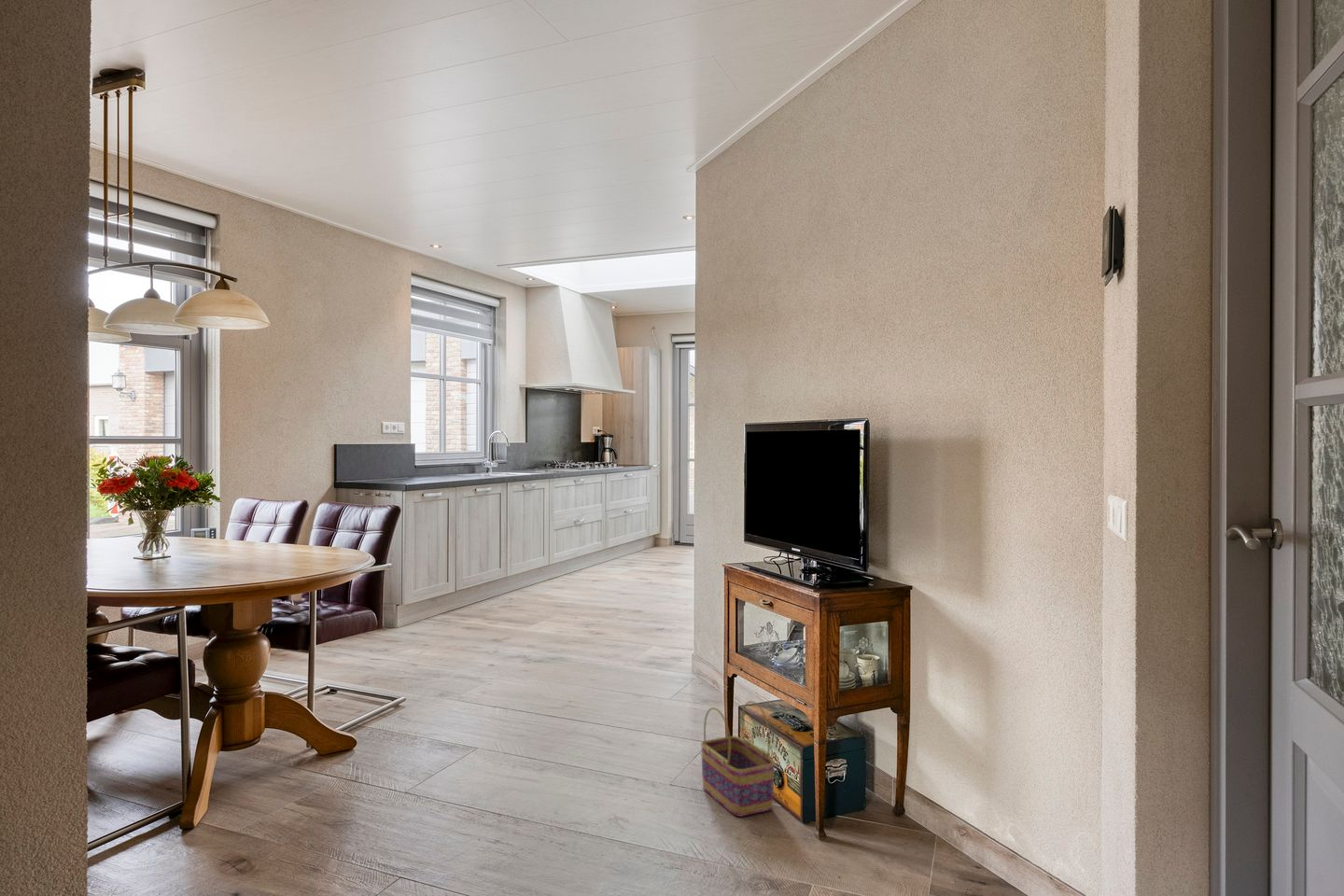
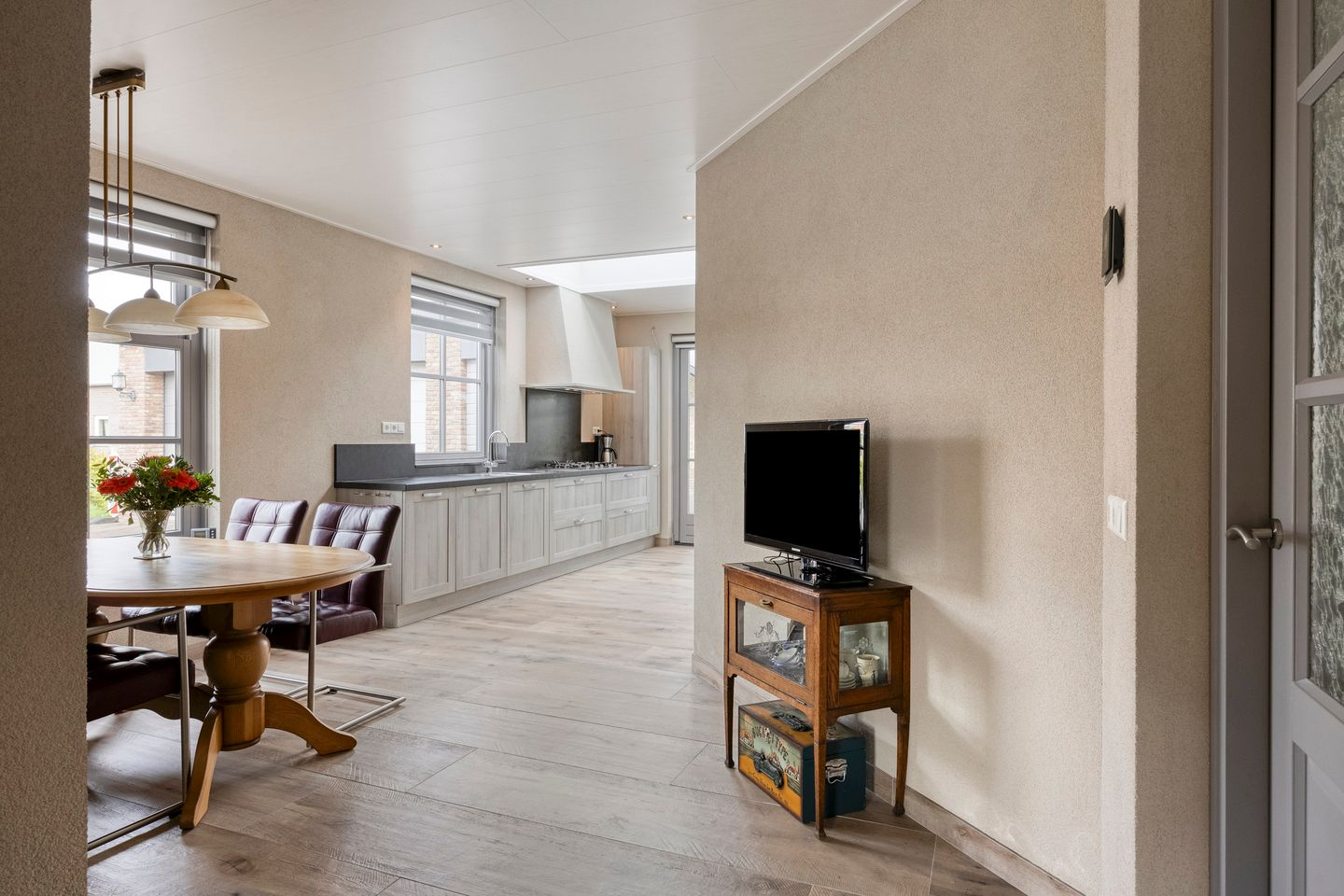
- basket [700,700,776,818]
